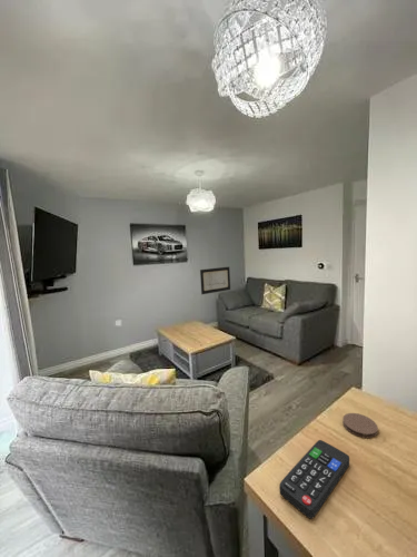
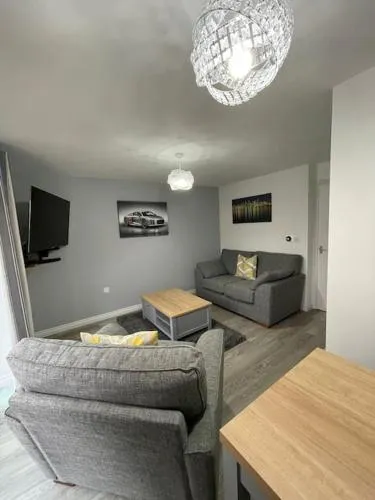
- wall art [199,266,231,295]
- coaster [341,412,379,439]
- remote control [278,439,350,520]
